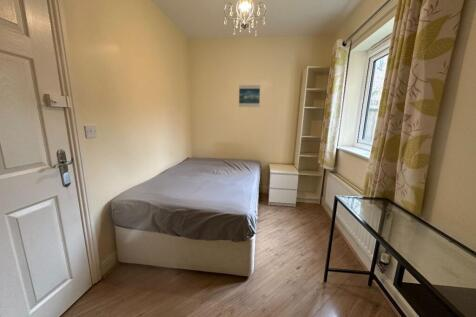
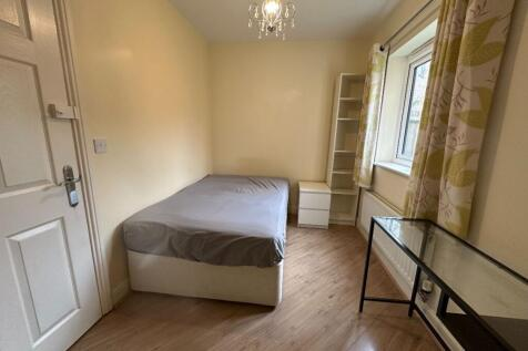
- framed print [238,84,261,108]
